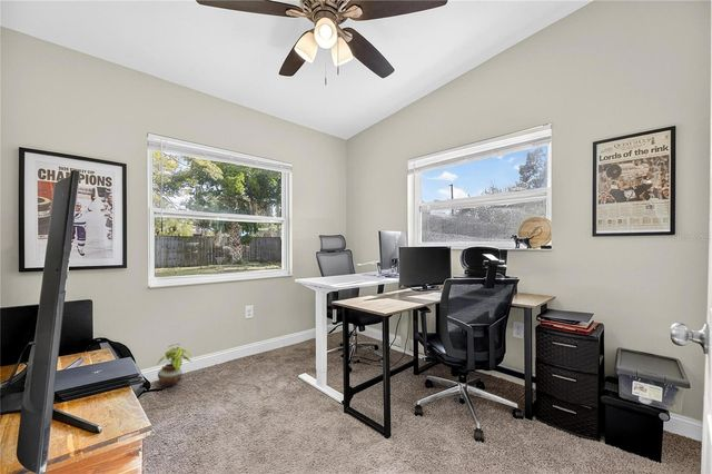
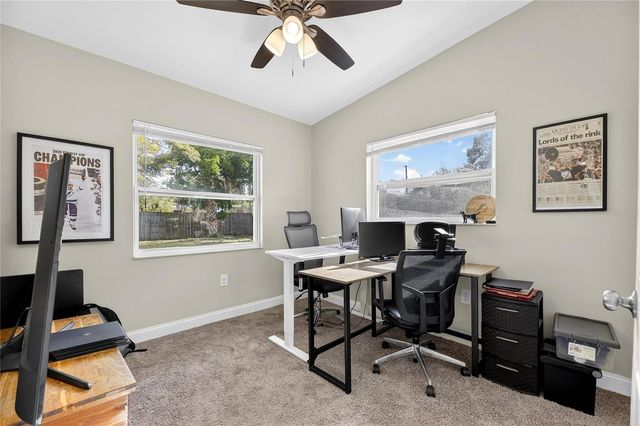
- potted plant [156,343,192,388]
